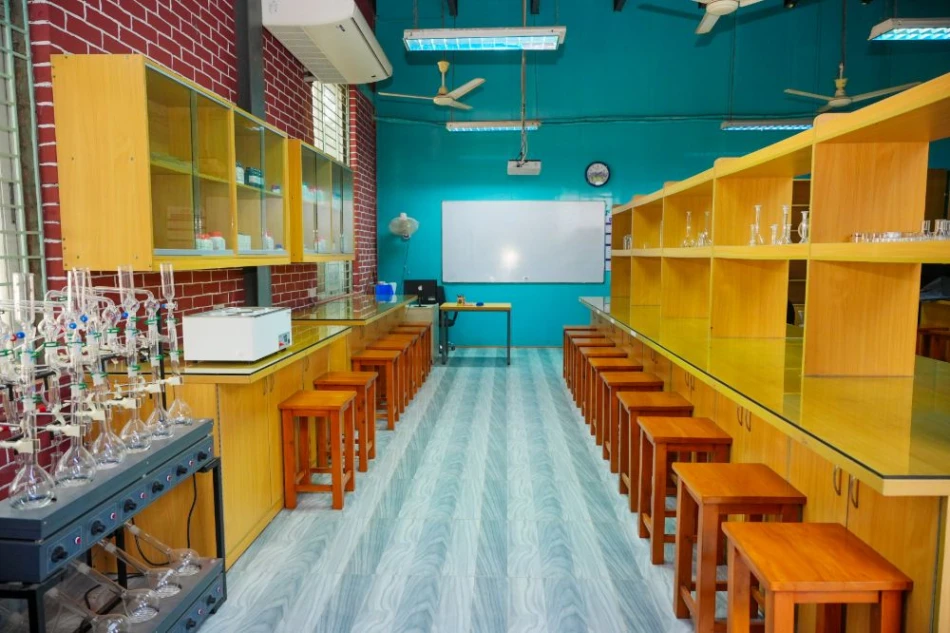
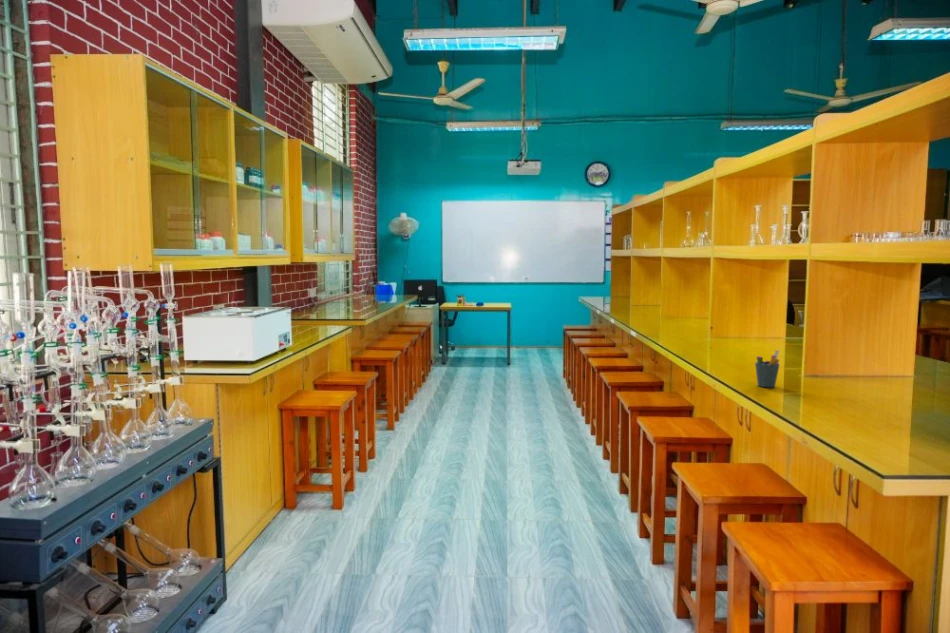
+ pen holder [754,349,781,388]
